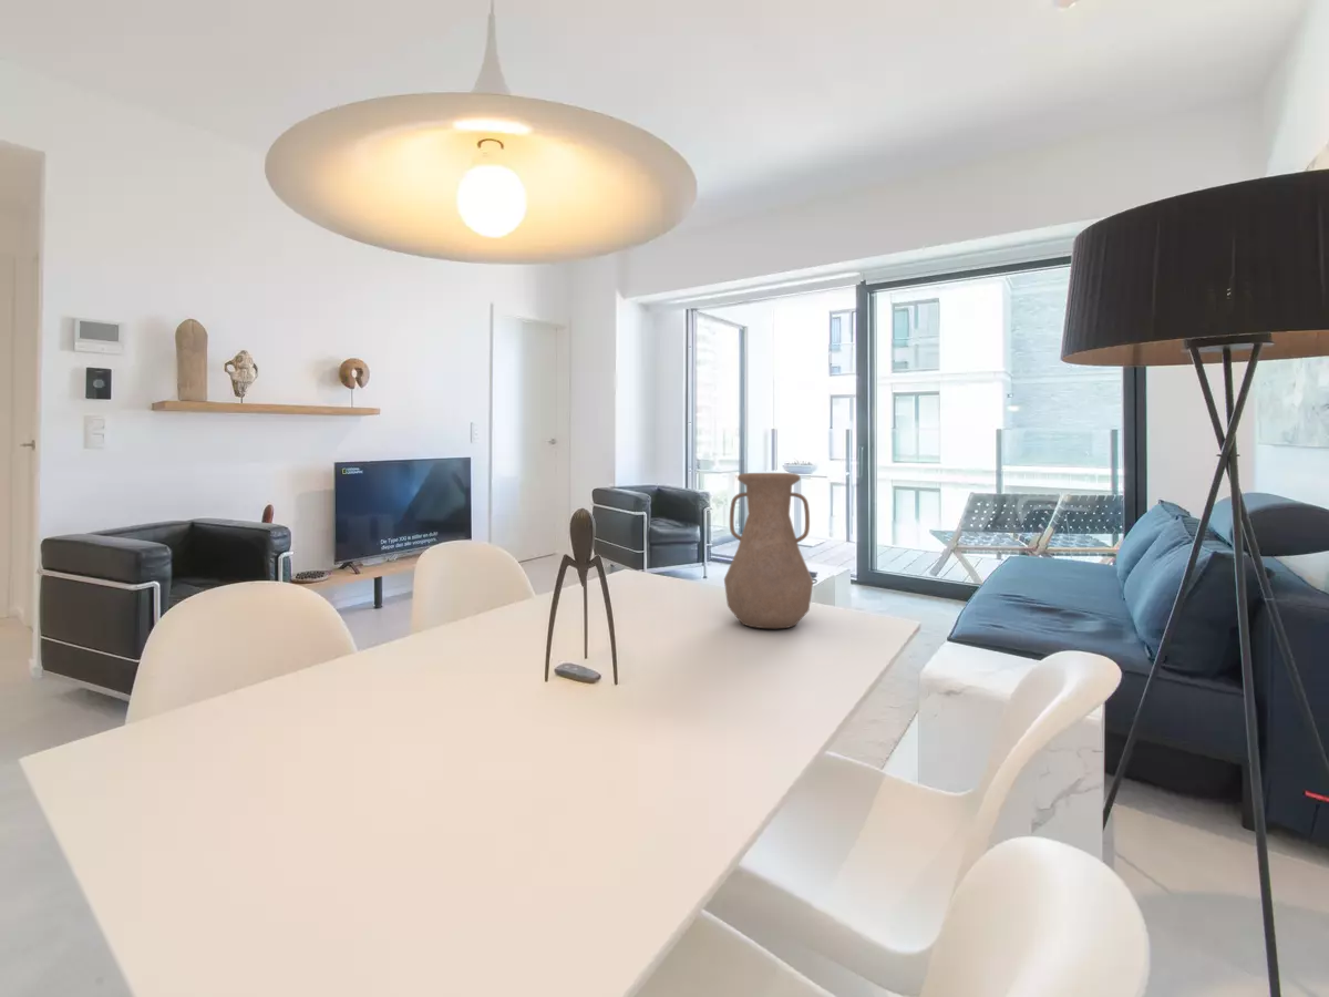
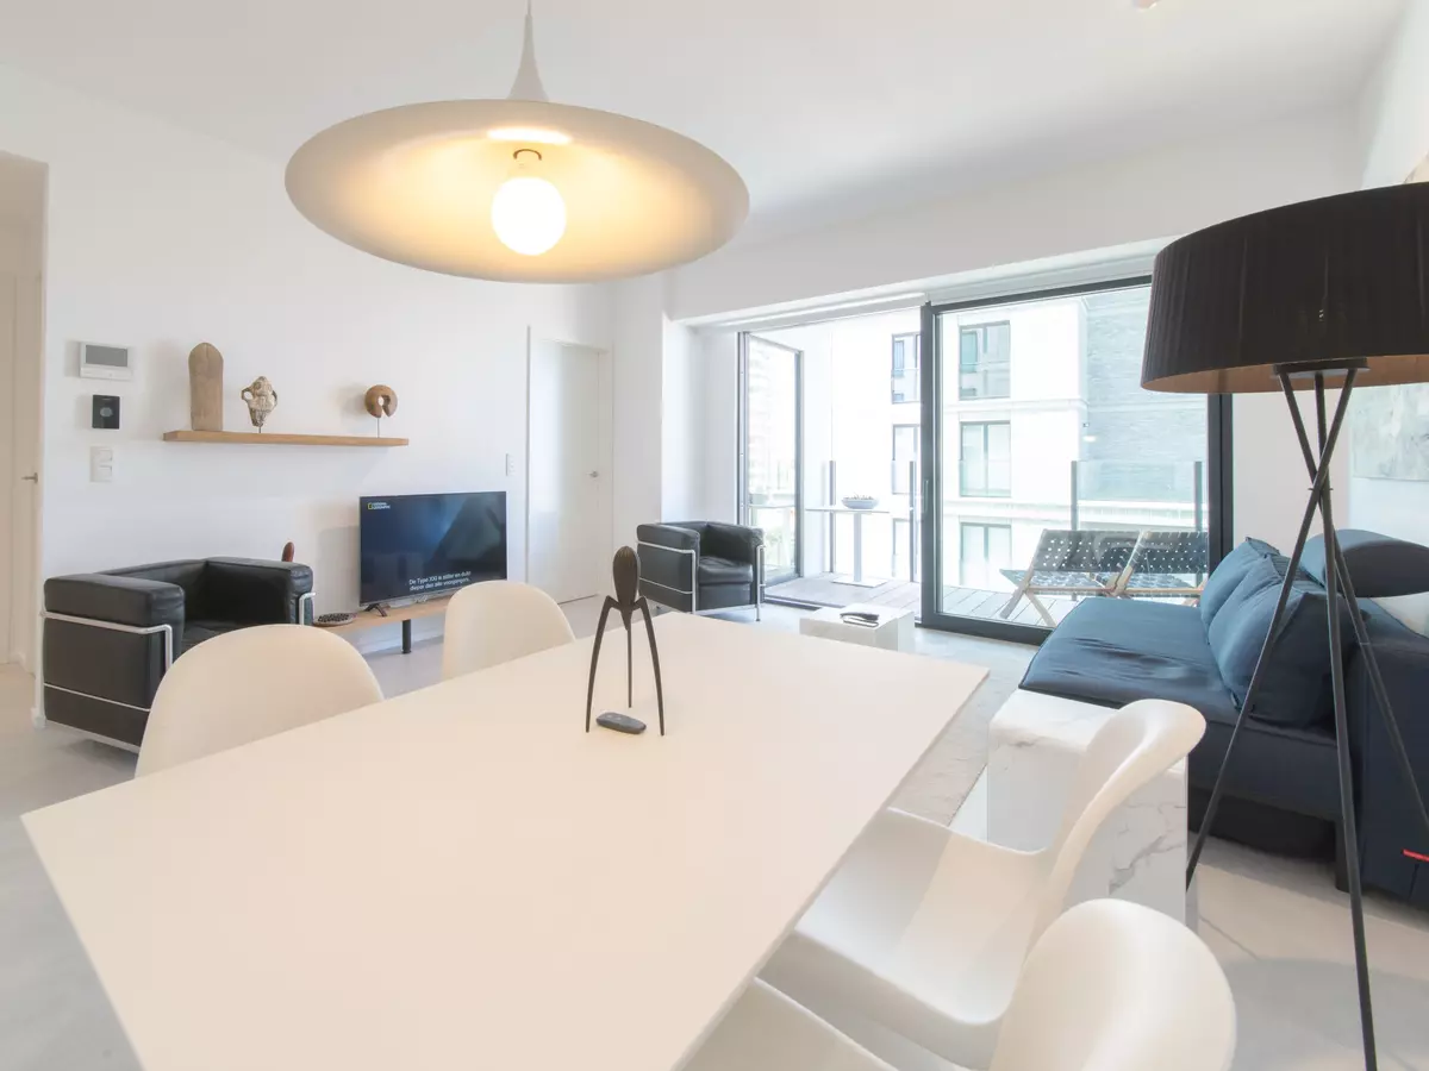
- vase [723,472,814,629]
